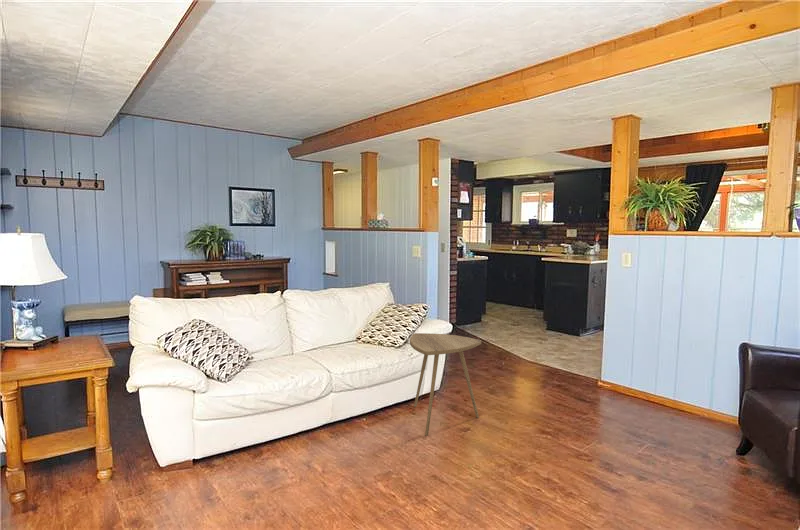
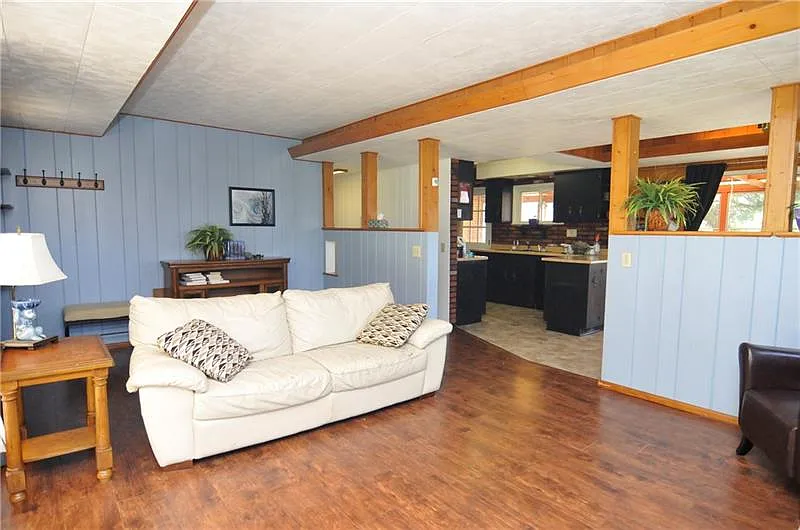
- side table [409,332,482,437]
